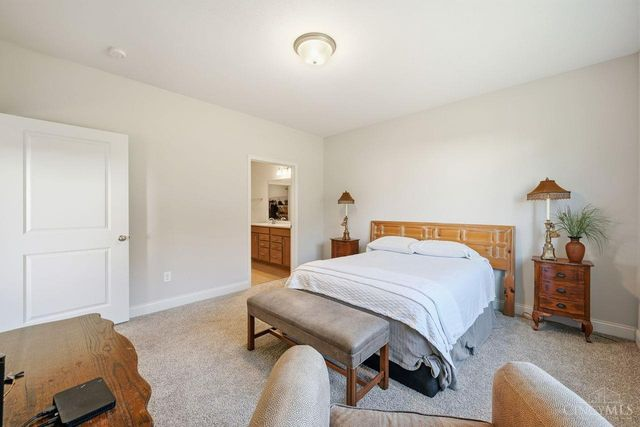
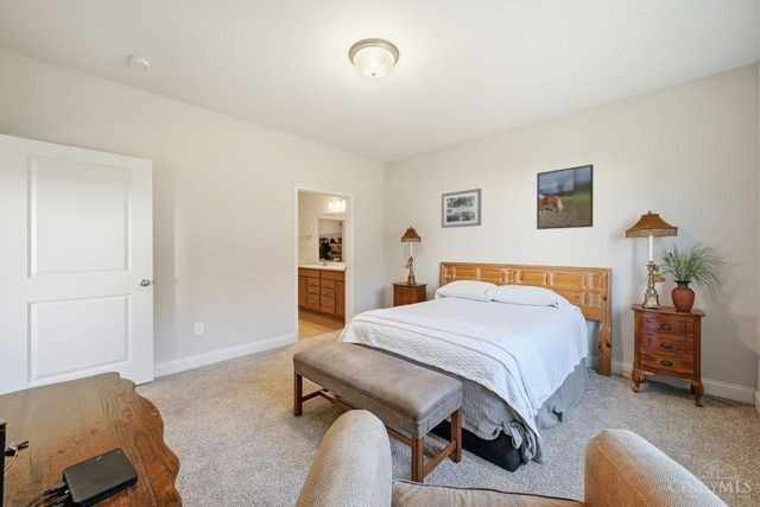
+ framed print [536,164,595,230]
+ wall art [441,188,482,229]
